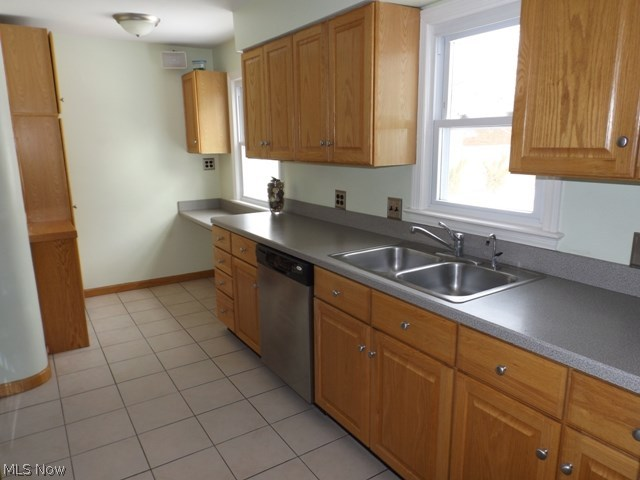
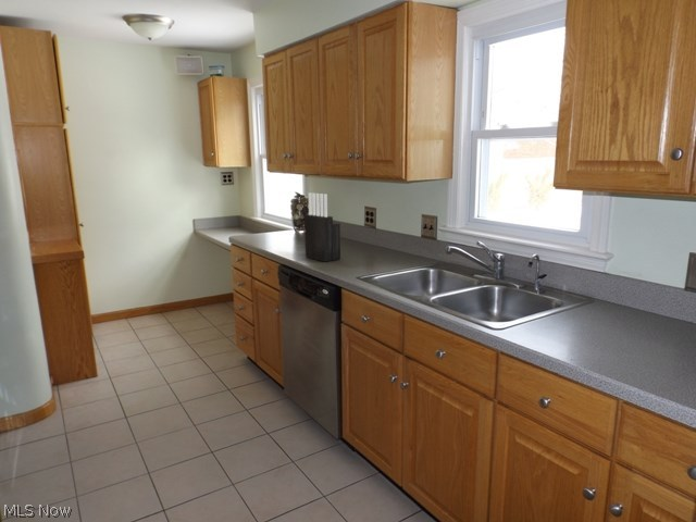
+ knife block [303,191,341,263]
